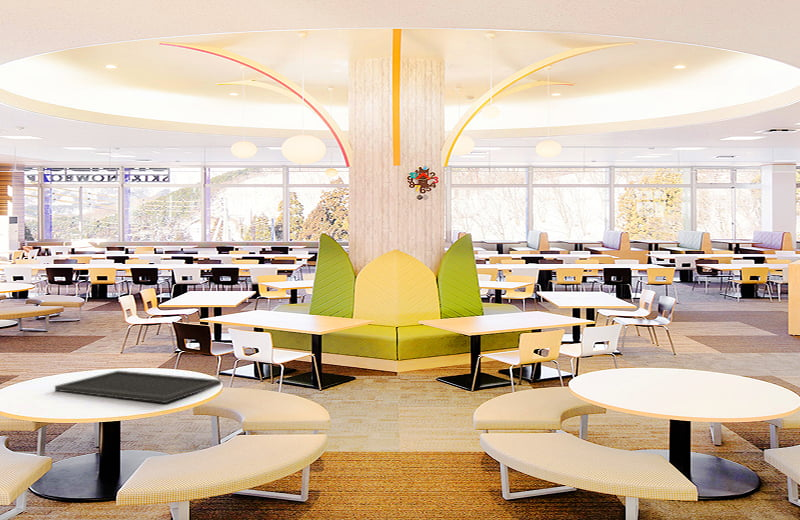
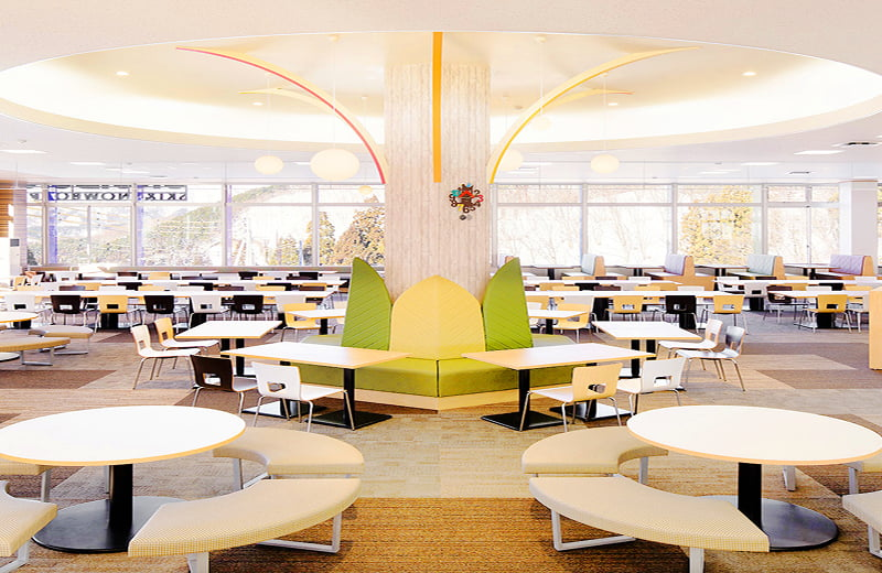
- tray [54,370,222,404]
